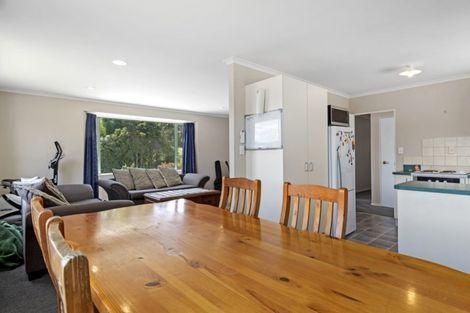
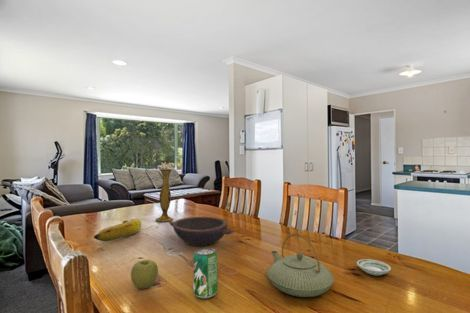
+ beverage can [192,247,219,300]
+ apple [130,259,159,290]
+ banana [93,218,142,242]
+ vase [154,168,174,223]
+ saucer [356,258,392,276]
+ teapot [266,233,335,298]
+ bowl [168,216,236,247]
